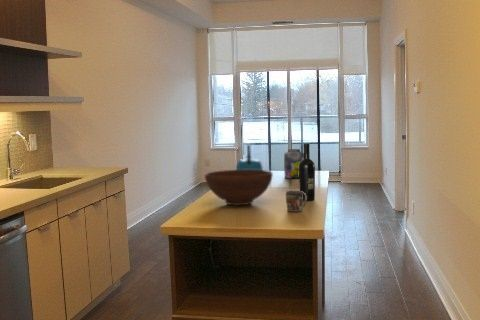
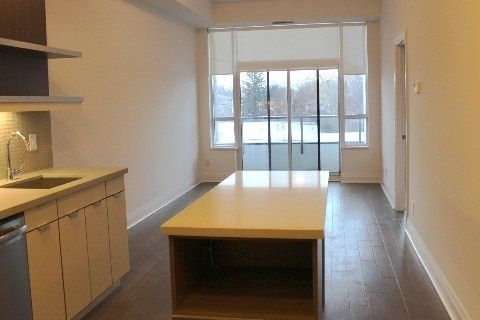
- fruit bowl [204,169,274,206]
- mug [285,190,308,213]
- kettle [235,143,264,170]
- jar [283,148,304,179]
- wine bottle [298,142,316,201]
